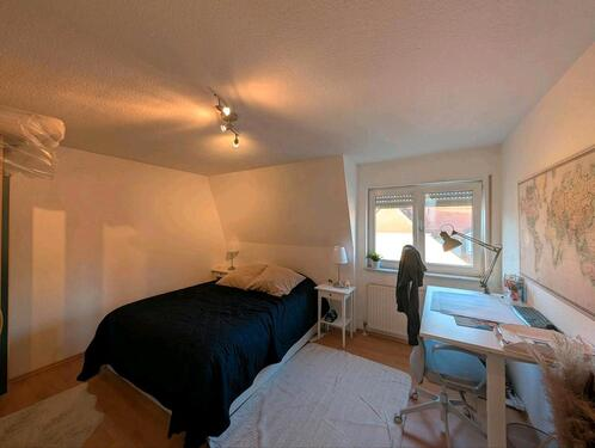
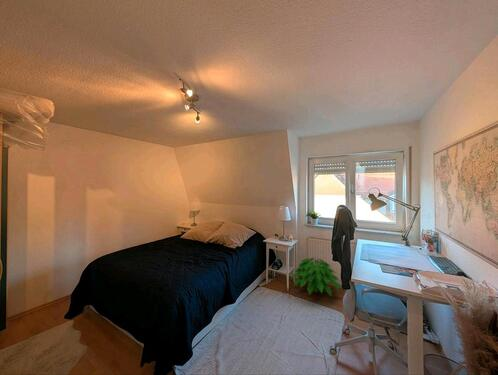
+ indoor plant [290,257,343,297]
